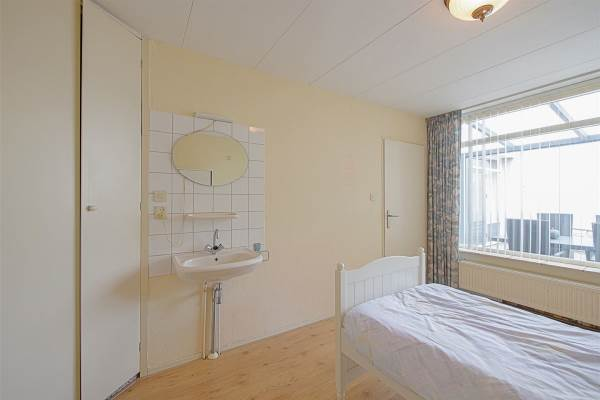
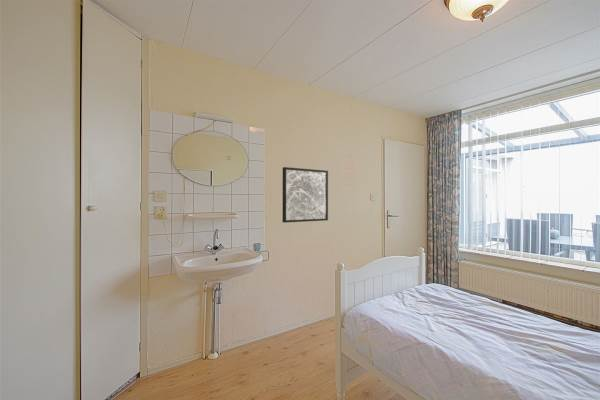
+ wall art [282,166,329,224]
